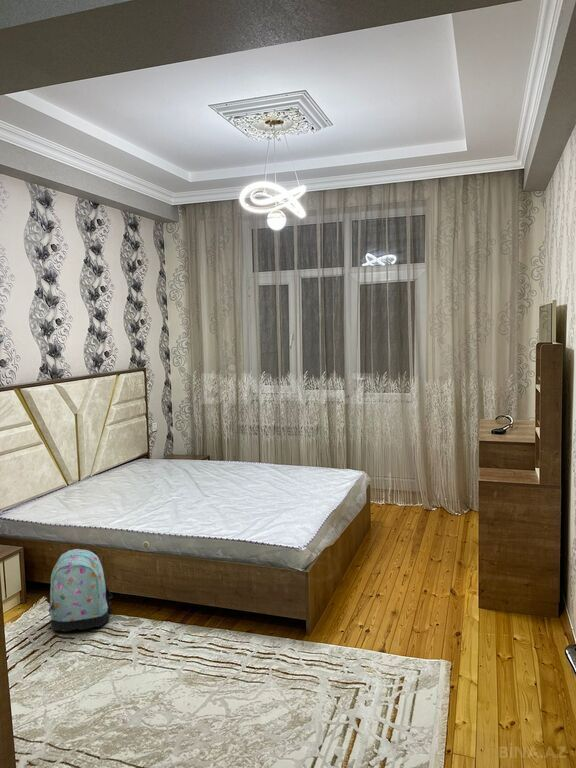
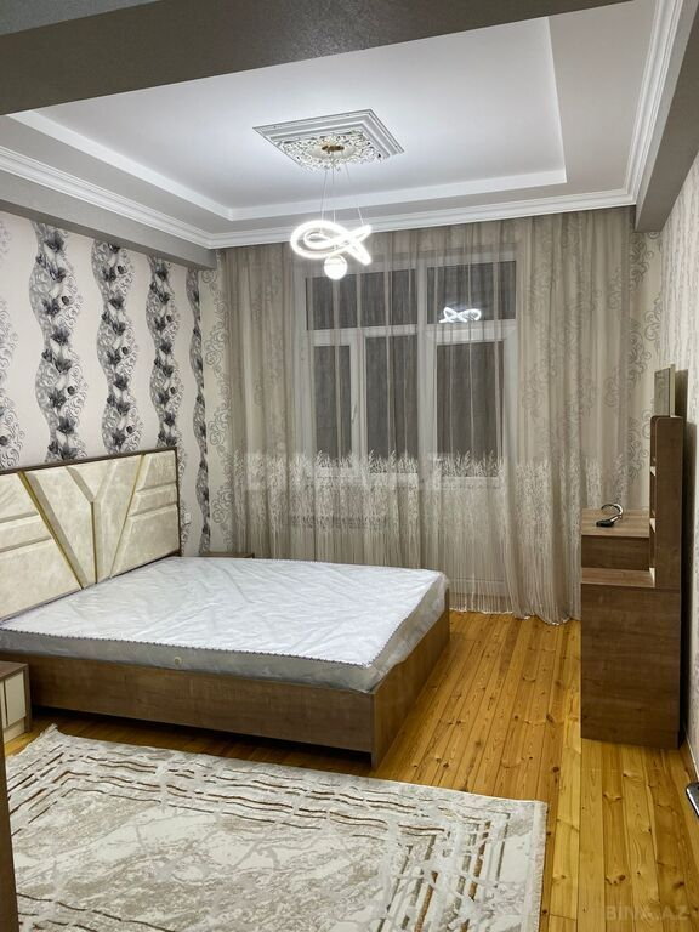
- backpack [48,548,114,632]
